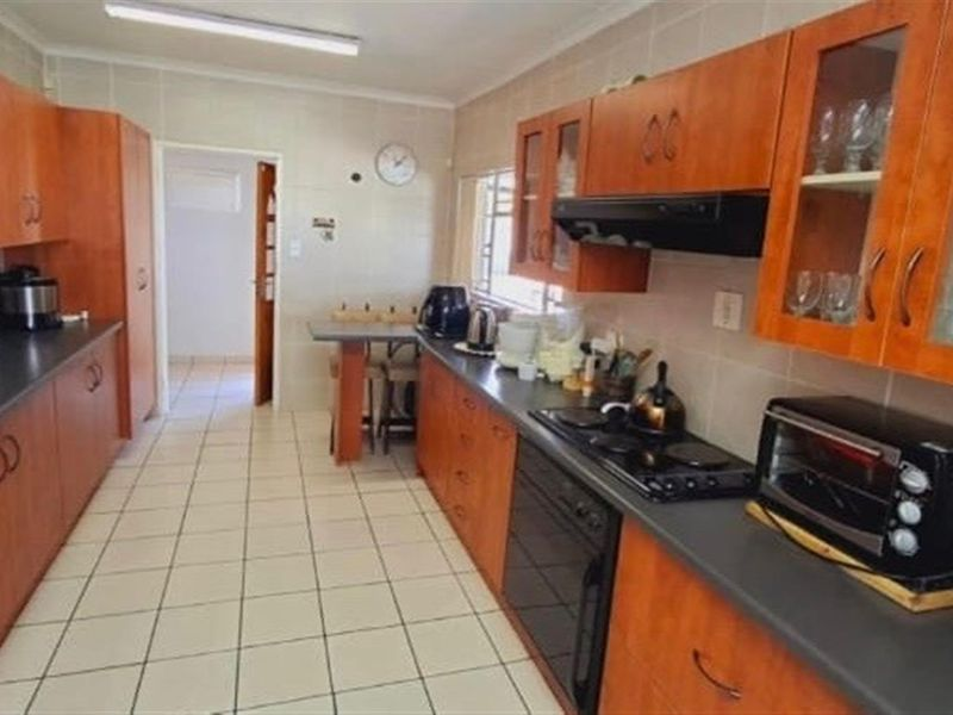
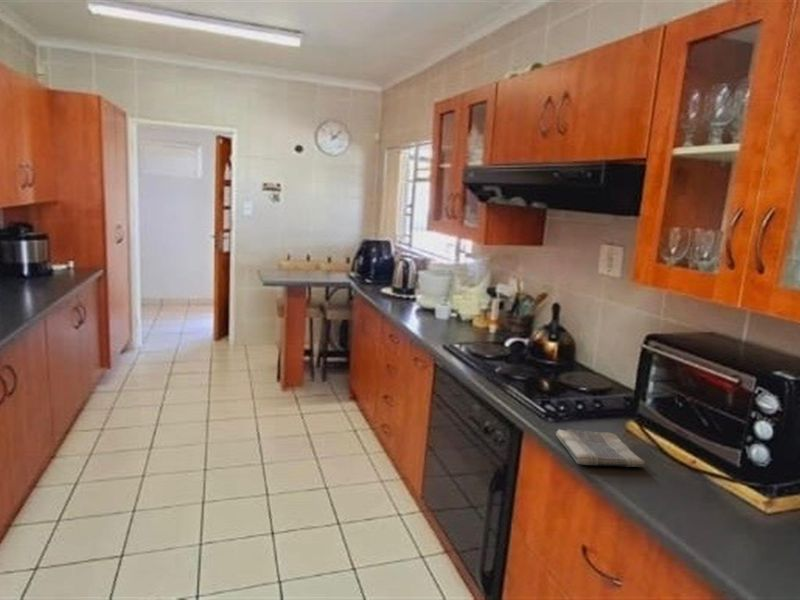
+ dish towel [555,428,646,468]
